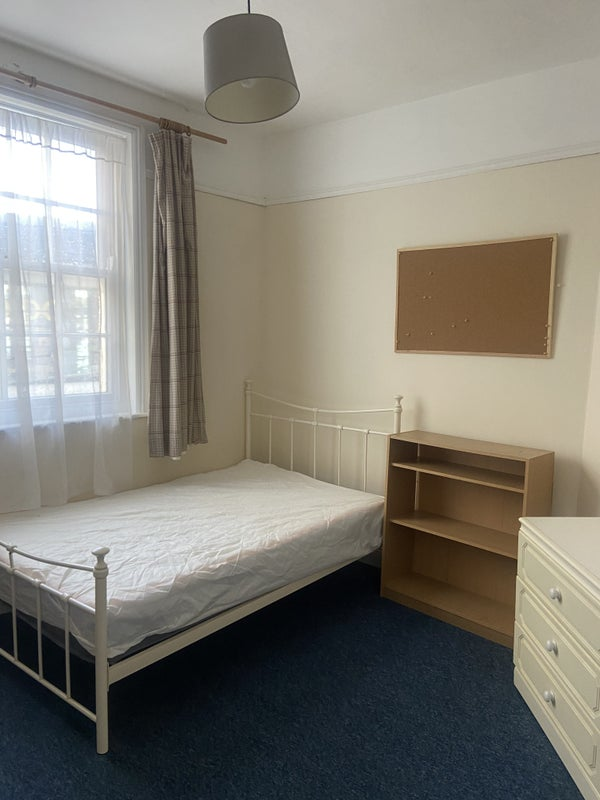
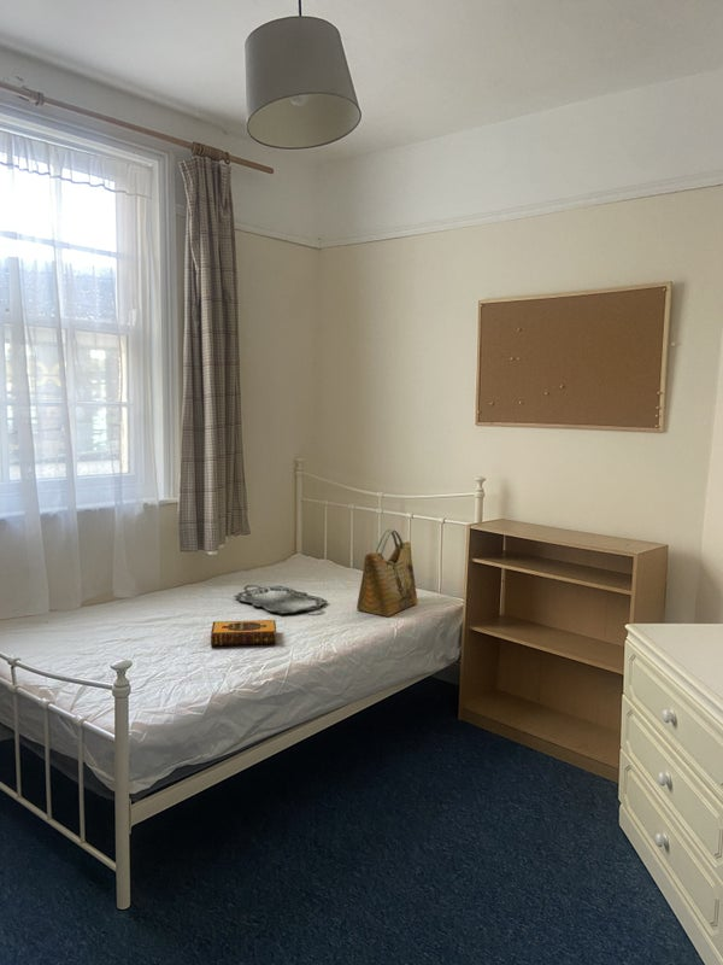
+ serving tray [233,584,329,615]
+ hardback book [210,619,277,647]
+ grocery bag [355,527,419,618]
